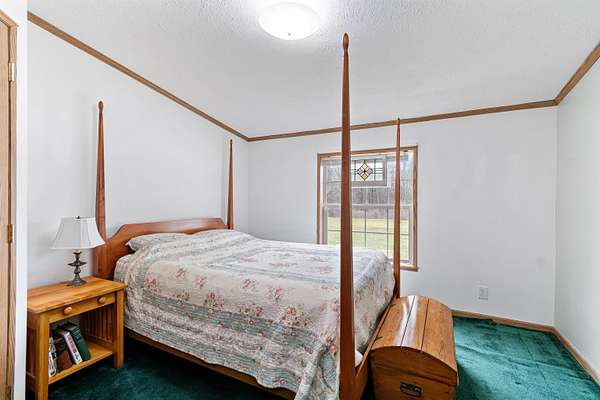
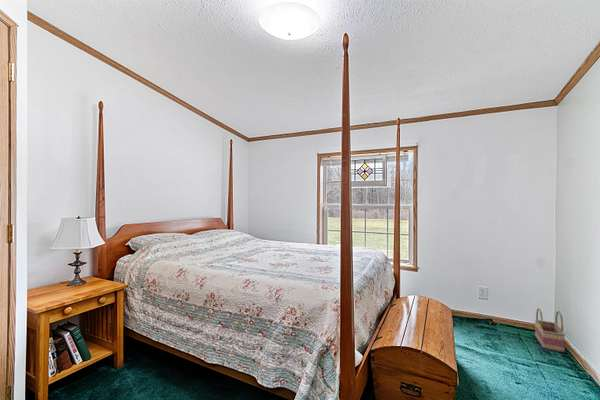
+ basket [534,307,566,354]
